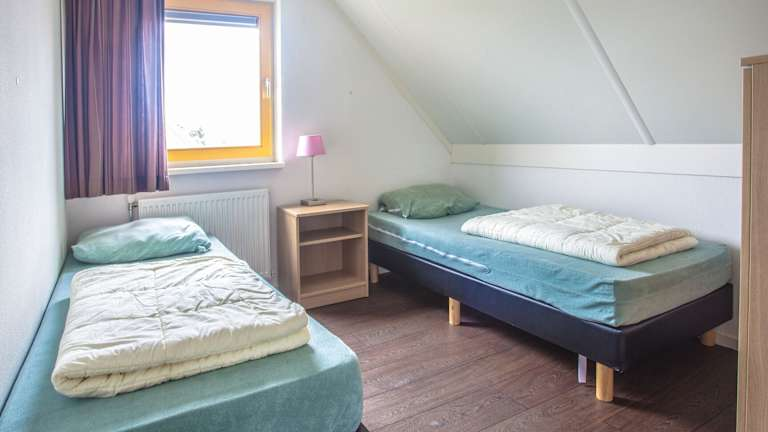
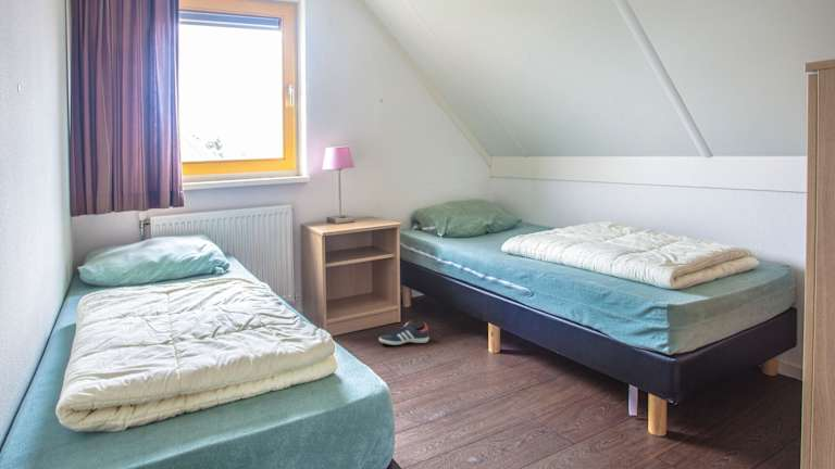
+ sneaker [378,319,431,346]
